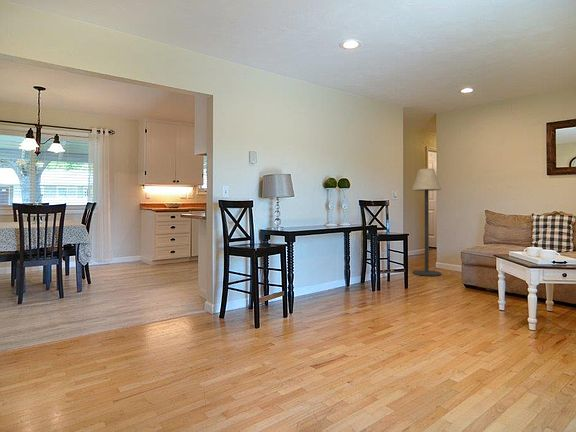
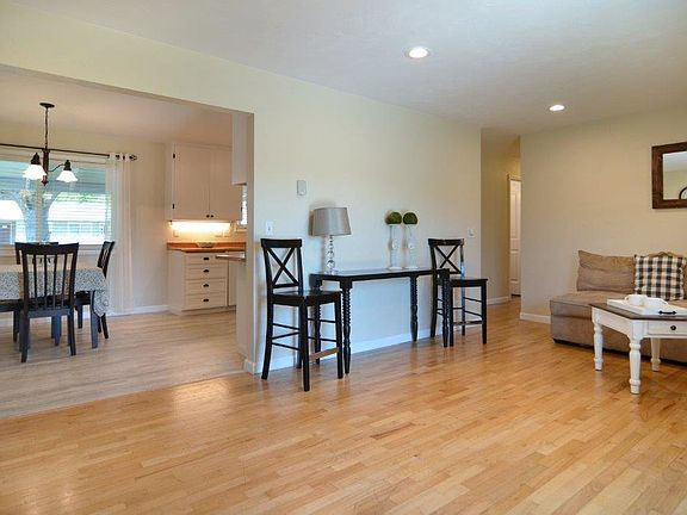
- floor lamp [411,168,442,277]
